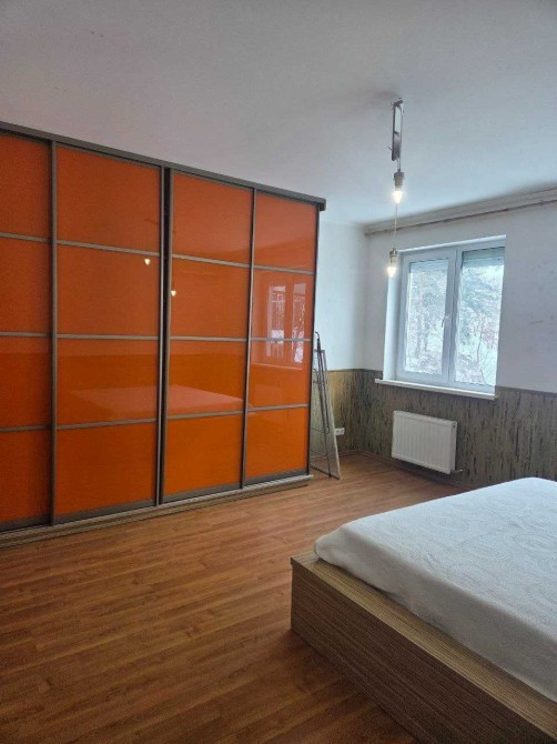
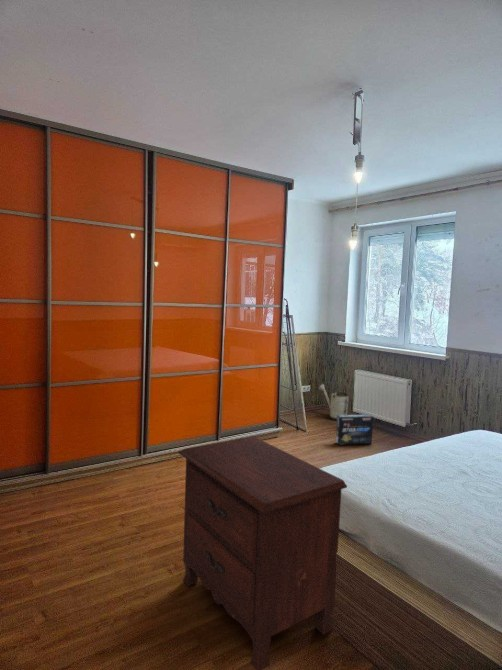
+ box [335,413,374,446]
+ nightstand [177,435,348,670]
+ watering can [317,383,350,421]
